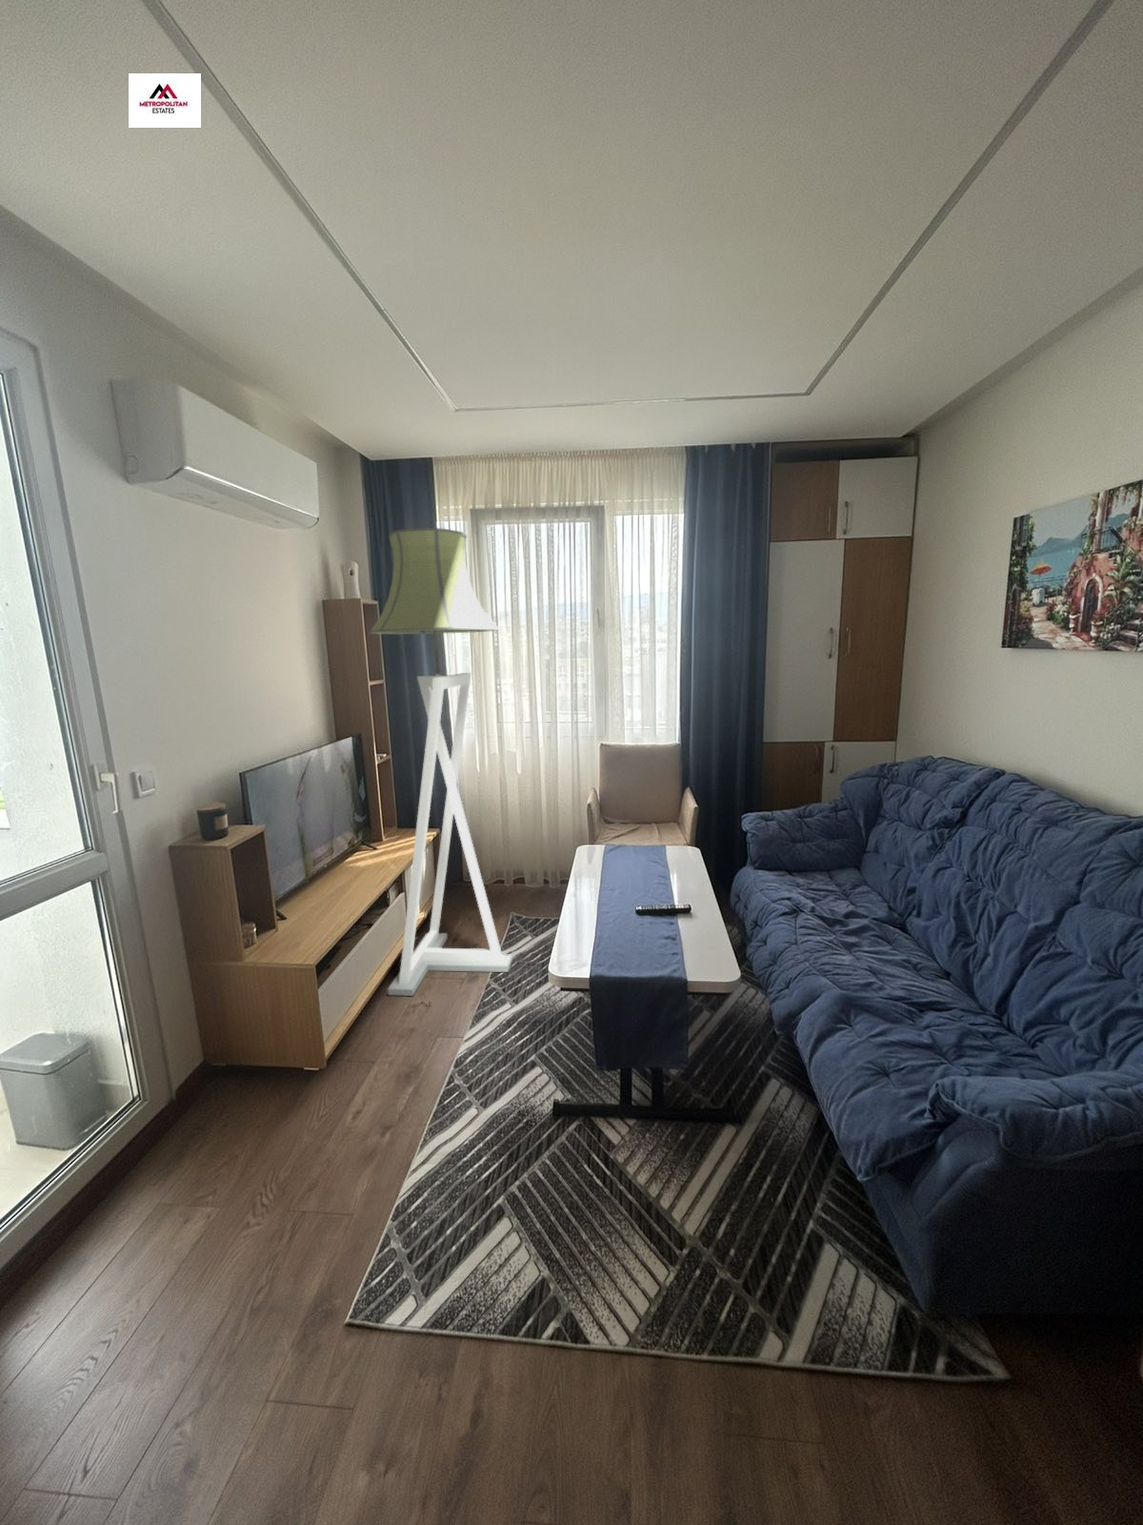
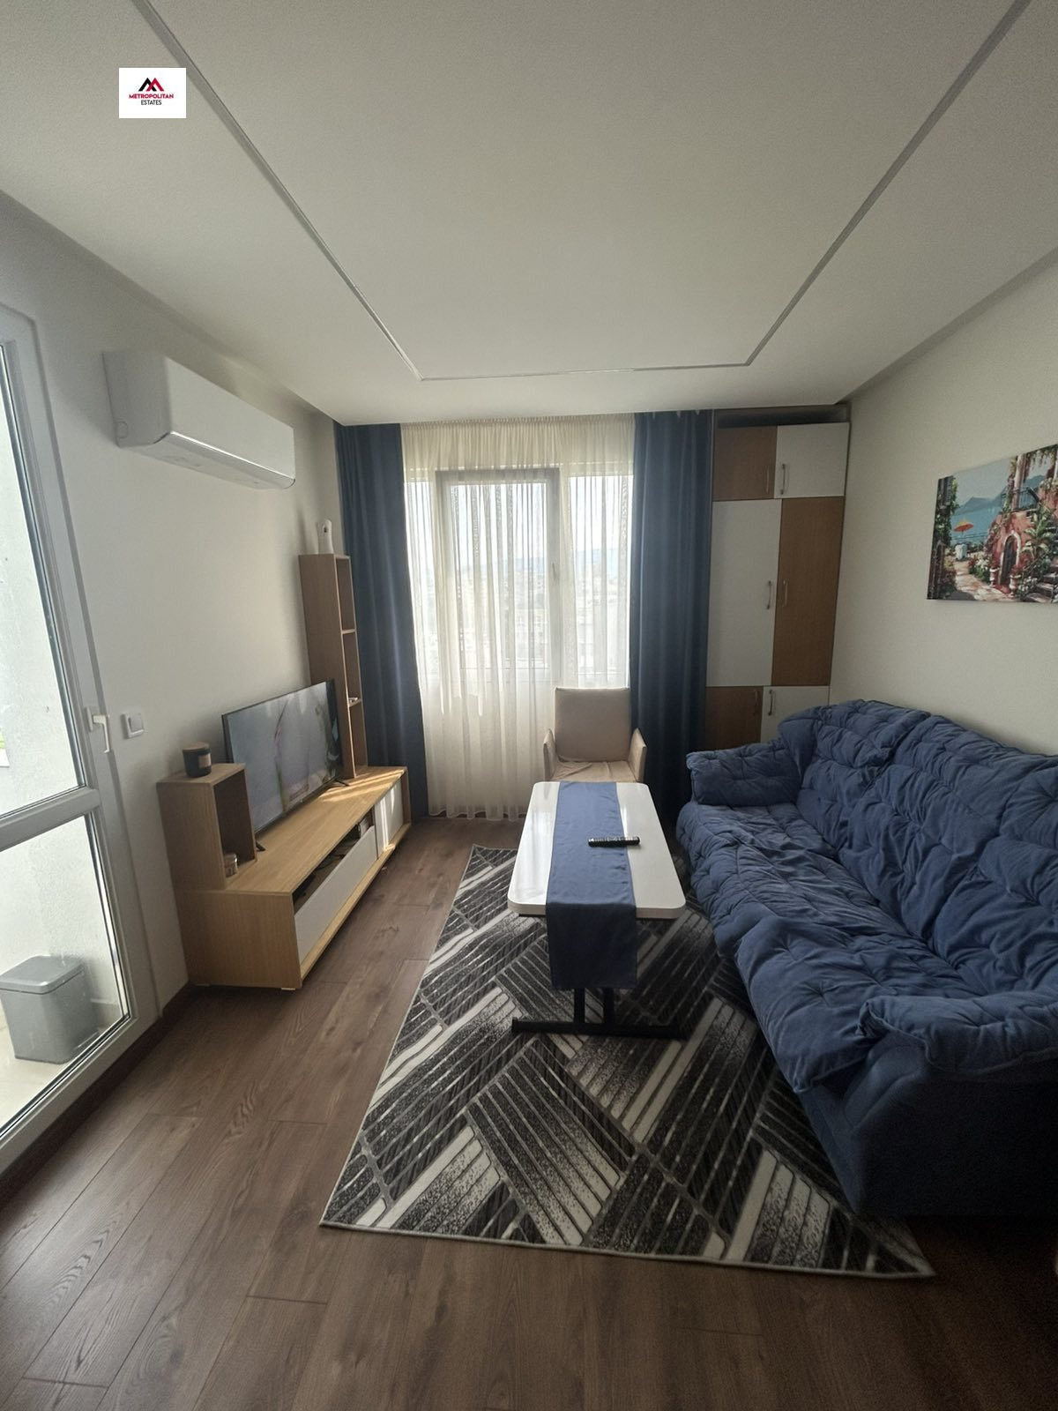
- floor lamp [367,527,514,997]
